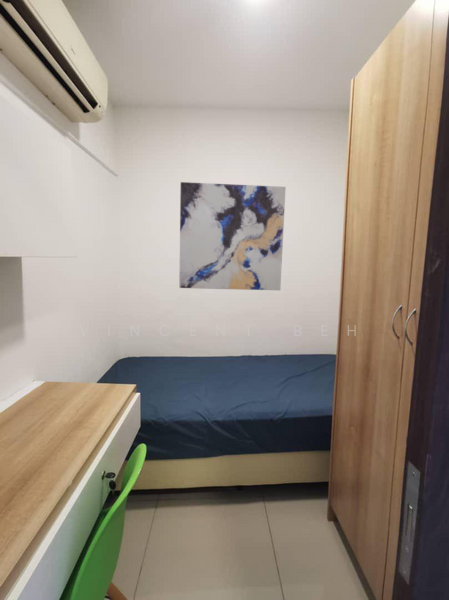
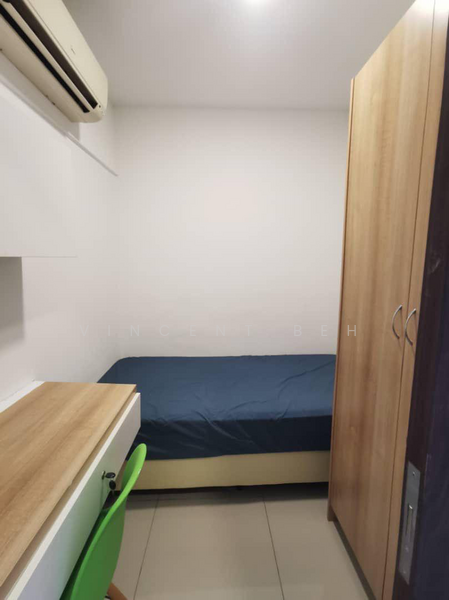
- wall art [178,181,287,291]
